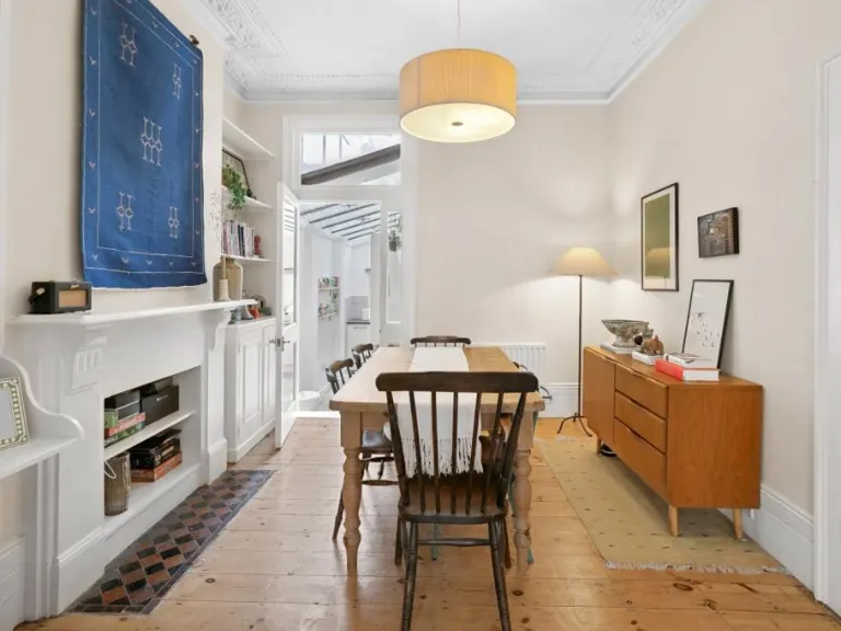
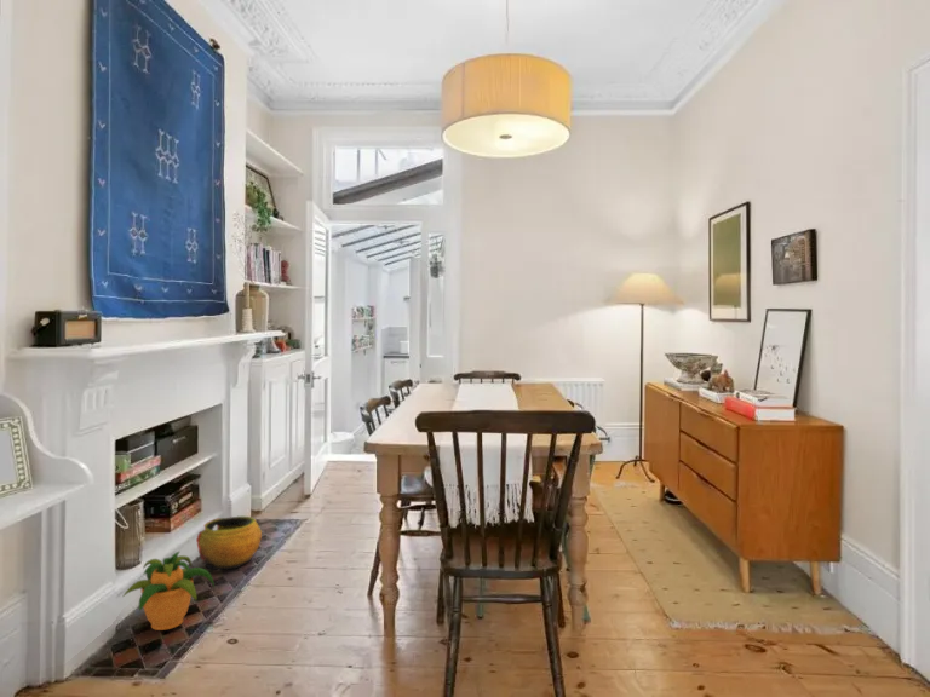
+ clay pot [195,515,263,571]
+ potted plant [122,549,216,632]
